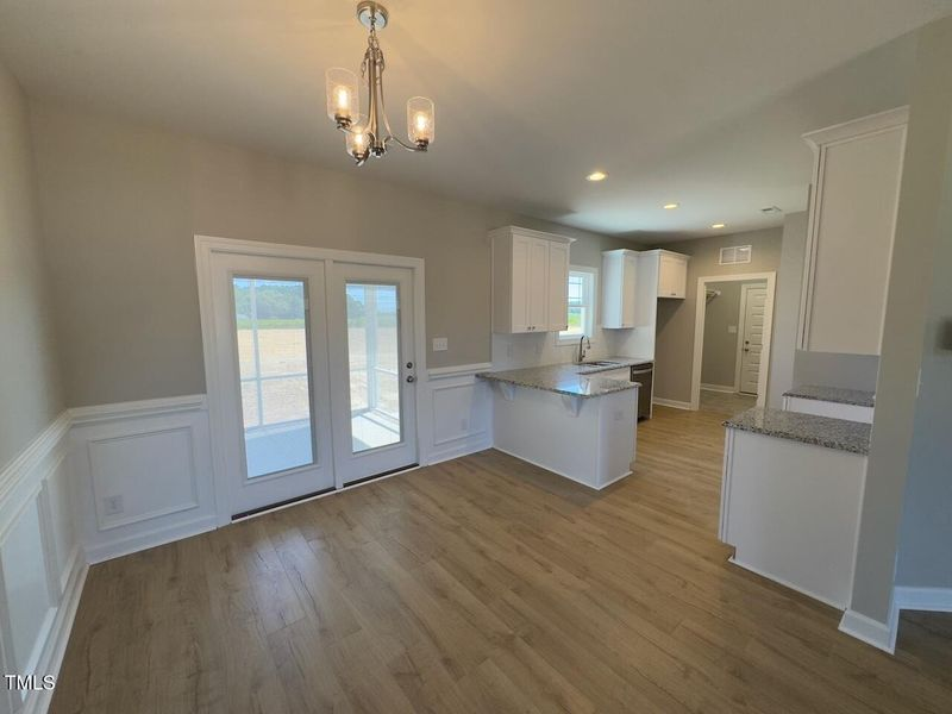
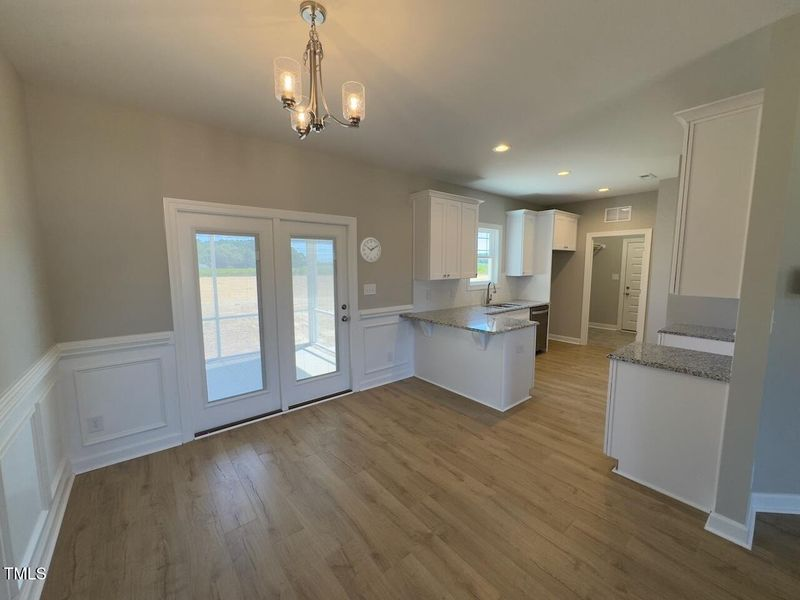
+ wall clock [359,236,382,264]
